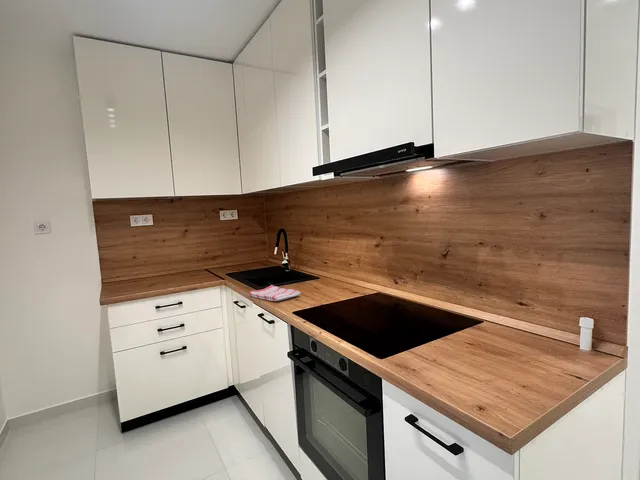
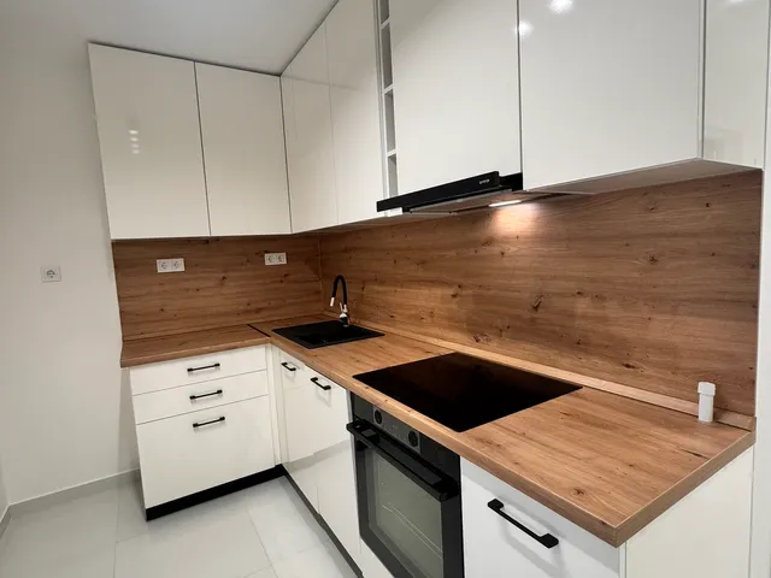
- dish towel [248,284,301,302]
